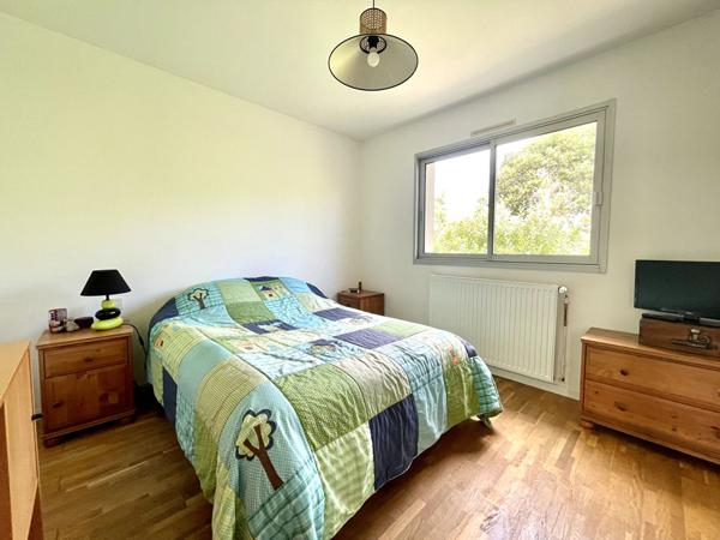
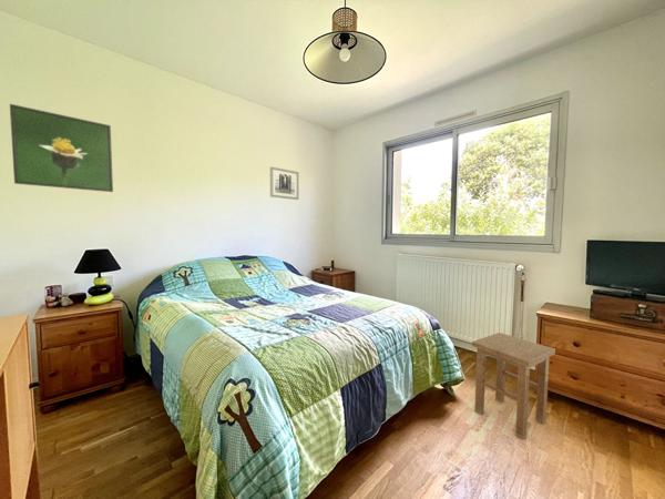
+ stool [471,332,556,440]
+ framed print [9,103,114,193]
+ wall art [269,166,299,201]
